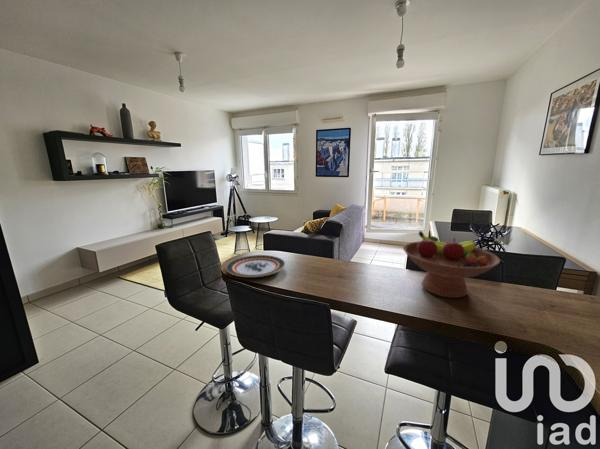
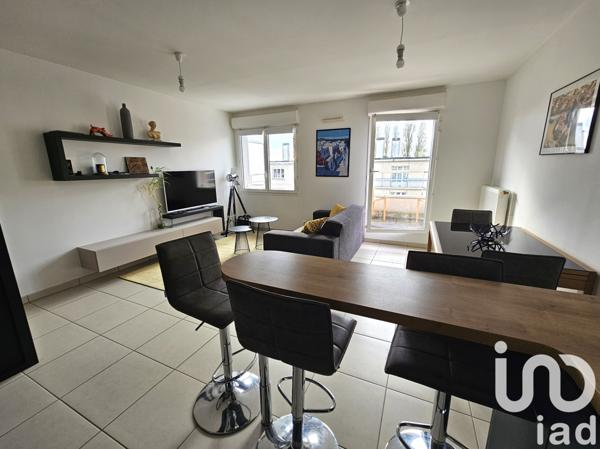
- plate [225,254,286,278]
- fruit bowl [402,230,501,299]
